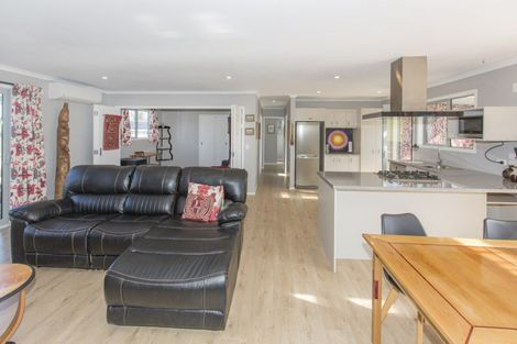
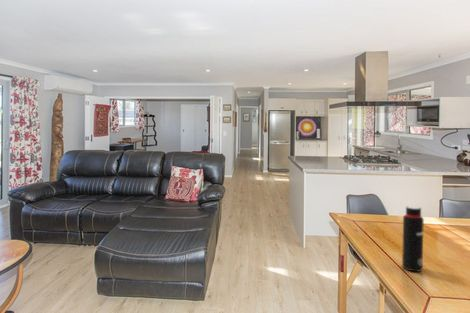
+ water bottle [401,205,425,273]
